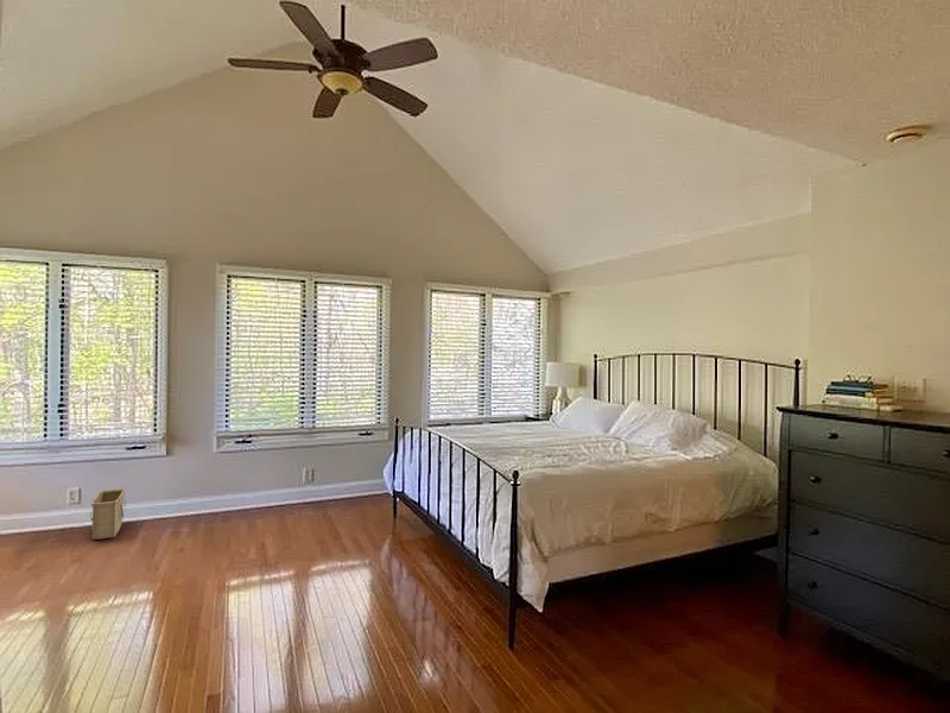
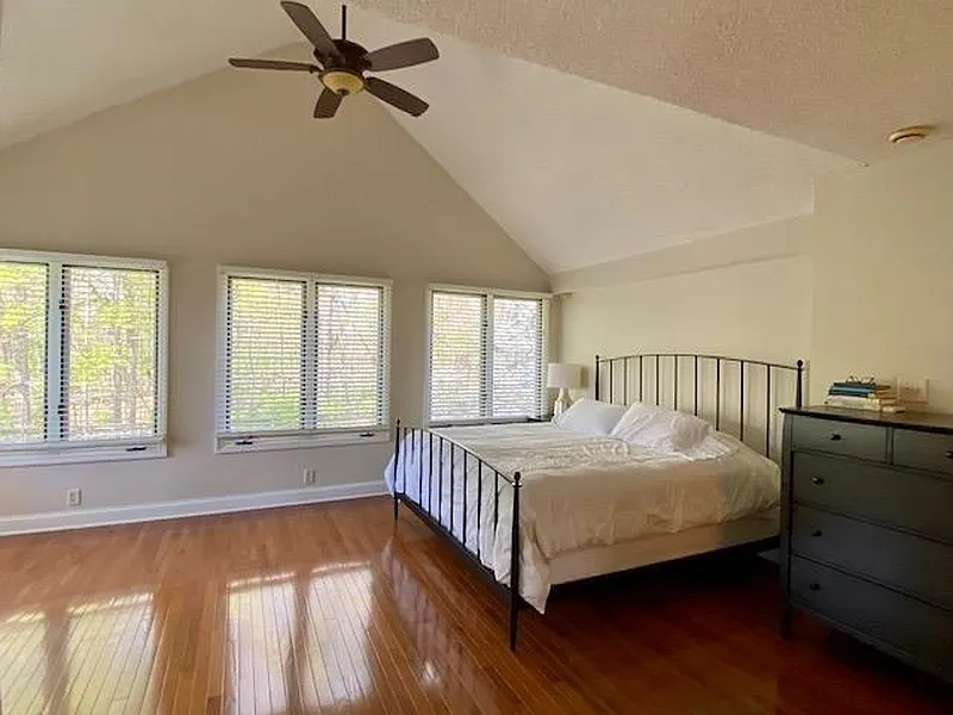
- basket [89,487,127,541]
